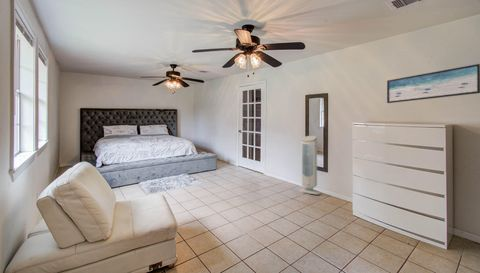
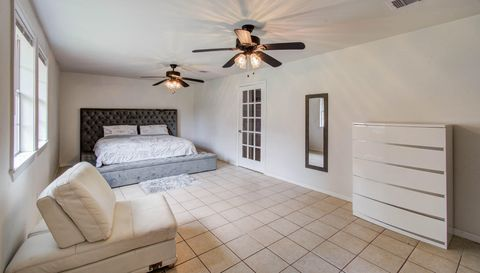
- air purifier [298,135,322,195]
- wall art [386,63,480,104]
